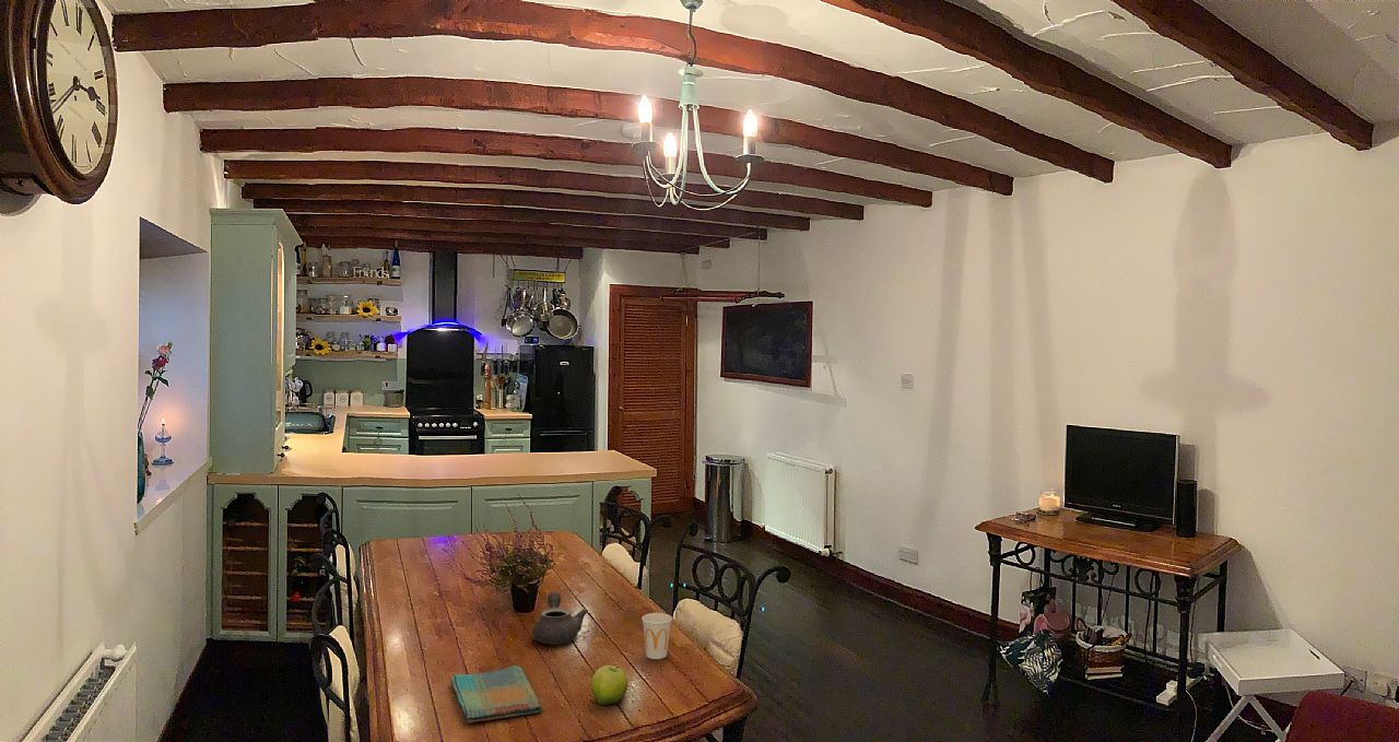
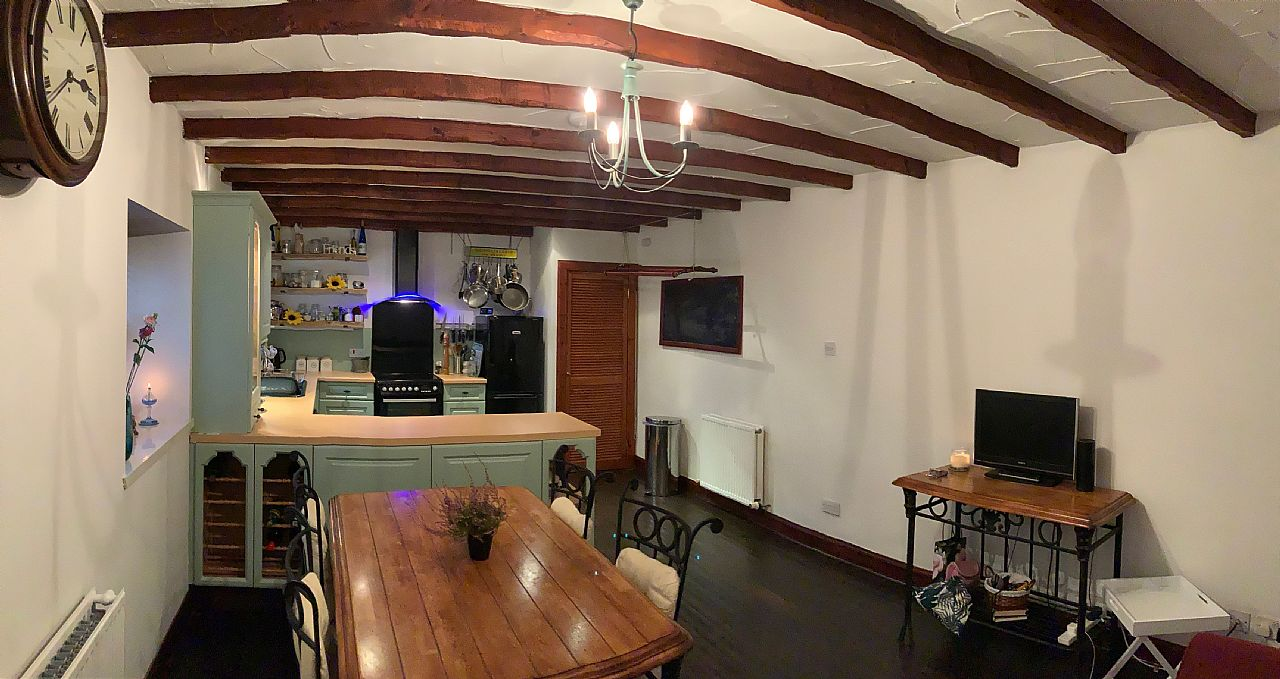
- teapot [531,591,589,646]
- fruit [590,664,628,707]
- cup [640,612,673,660]
- dish towel [450,664,543,725]
